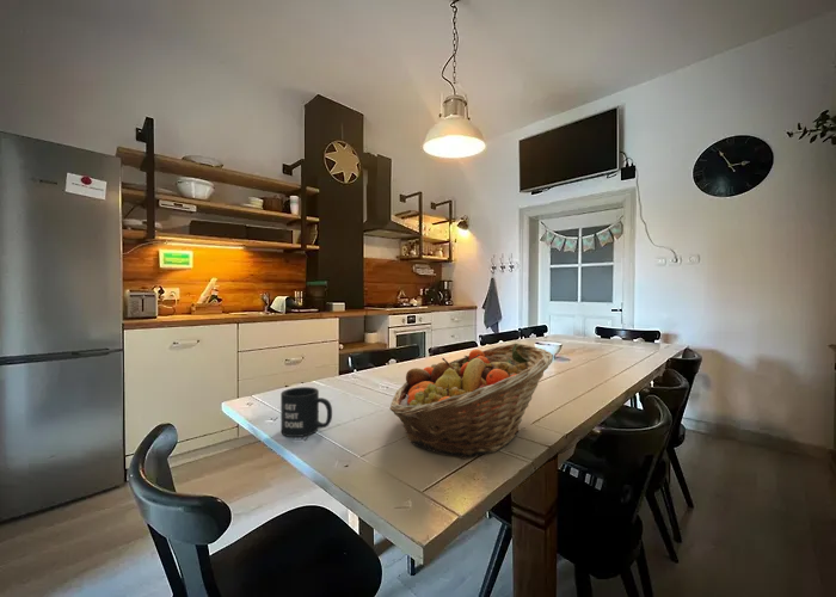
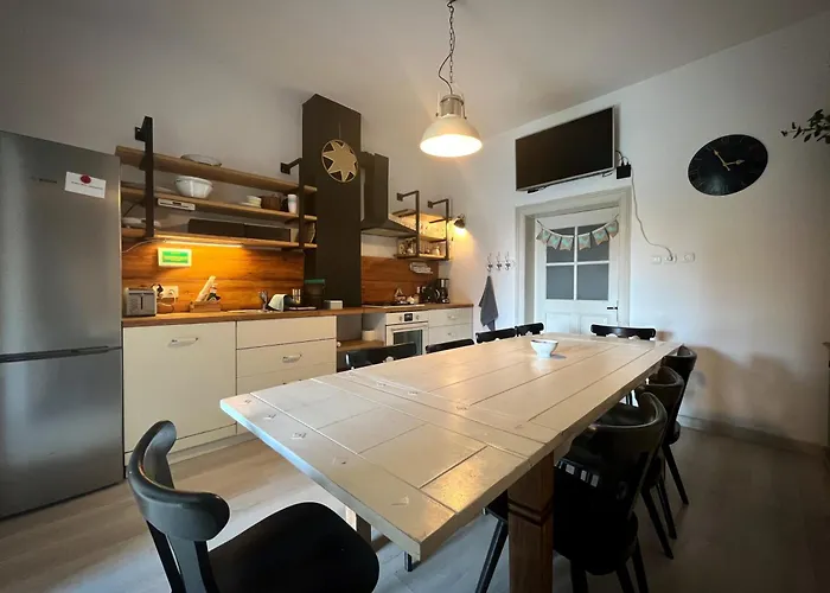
- mug [279,386,333,438]
- fruit basket [389,343,554,460]
